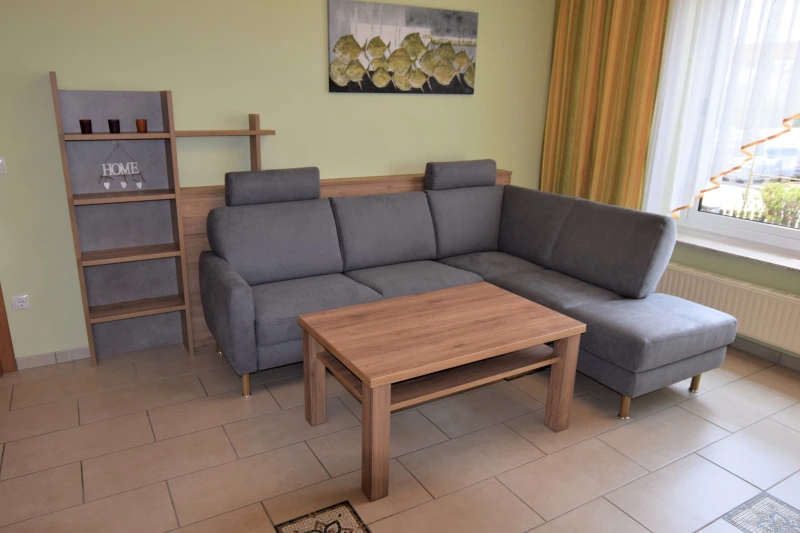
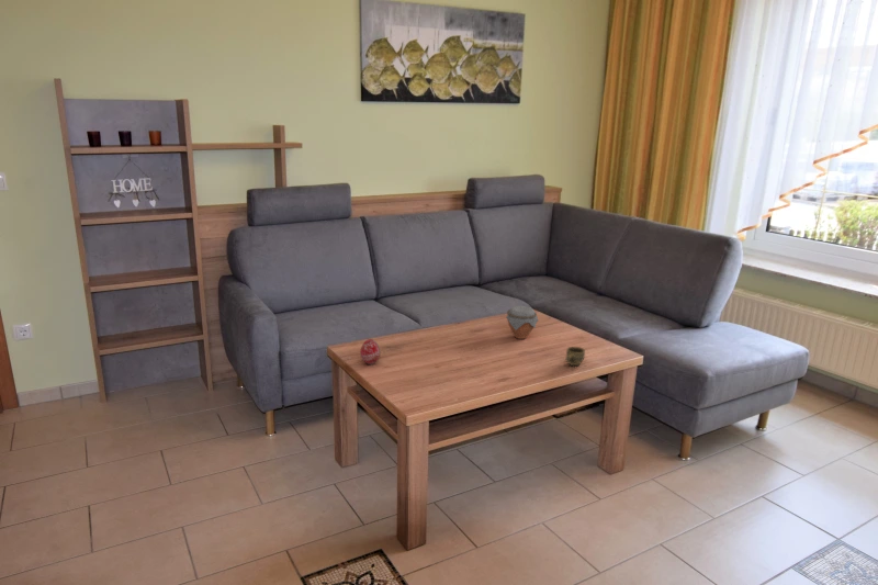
+ jar [505,305,540,340]
+ decorative egg [359,338,382,365]
+ cup [564,346,586,367]
